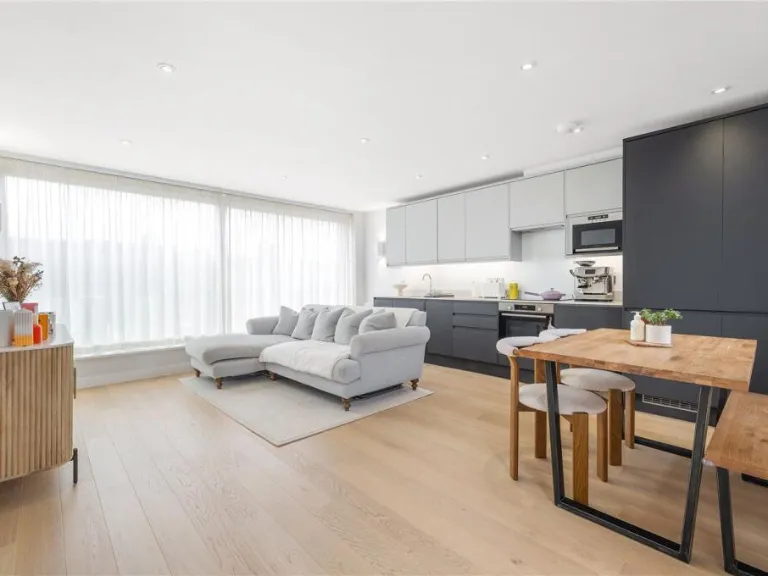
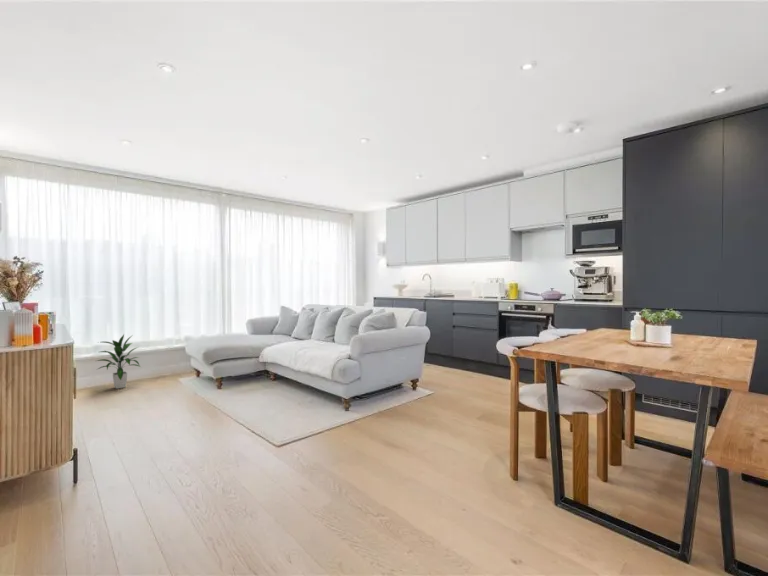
+ indoor plant [96,334,141,390]
